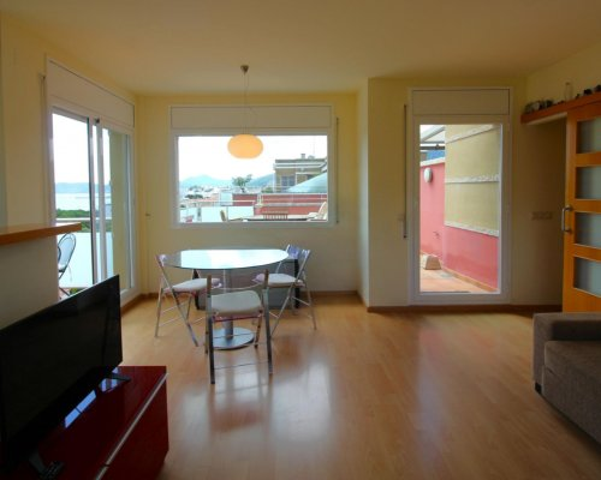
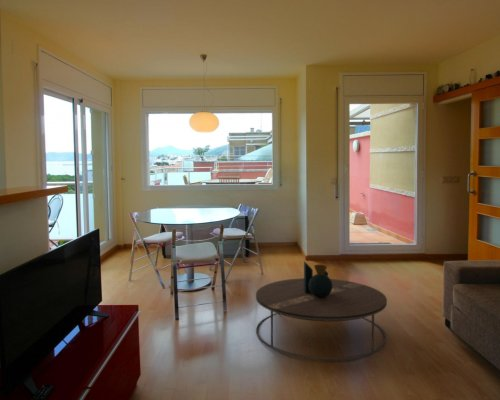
+ coffee table [255,260,388,361]
